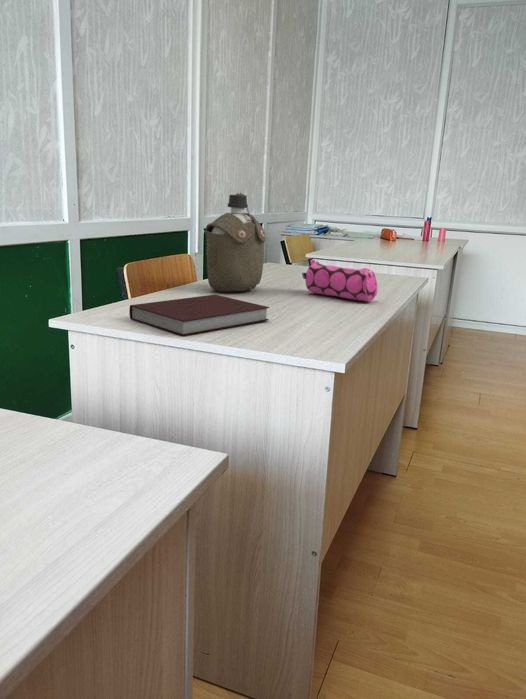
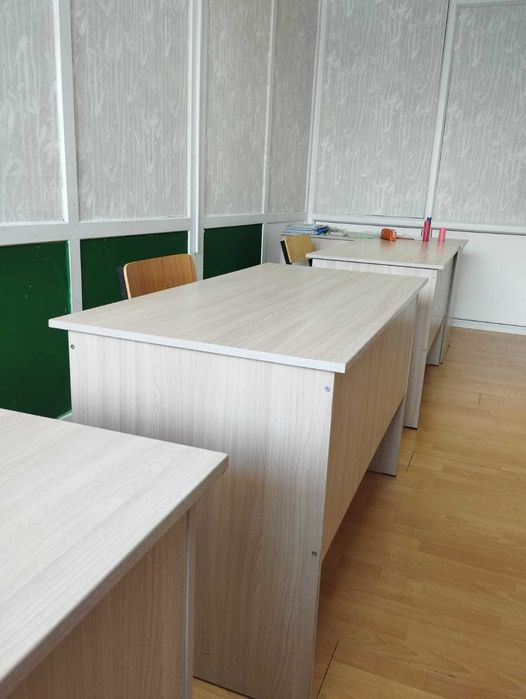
- pencil case [301,258,378,302]
- water bottle [204,192,267,293]
- notebook [128,294,270,337]
